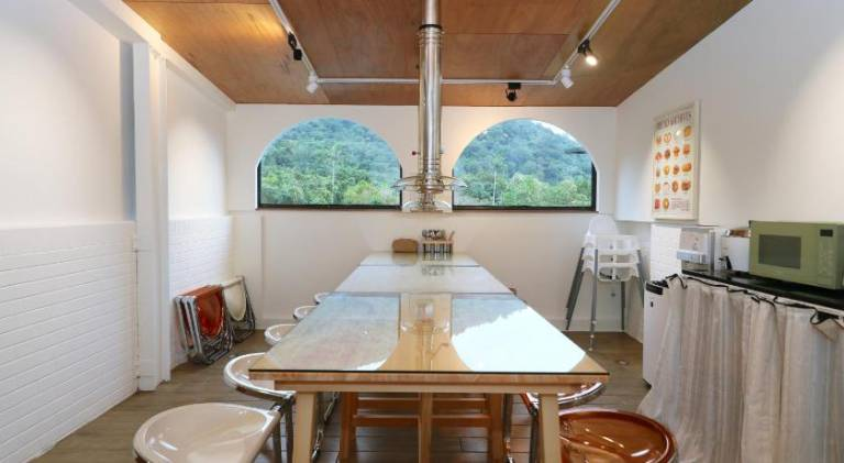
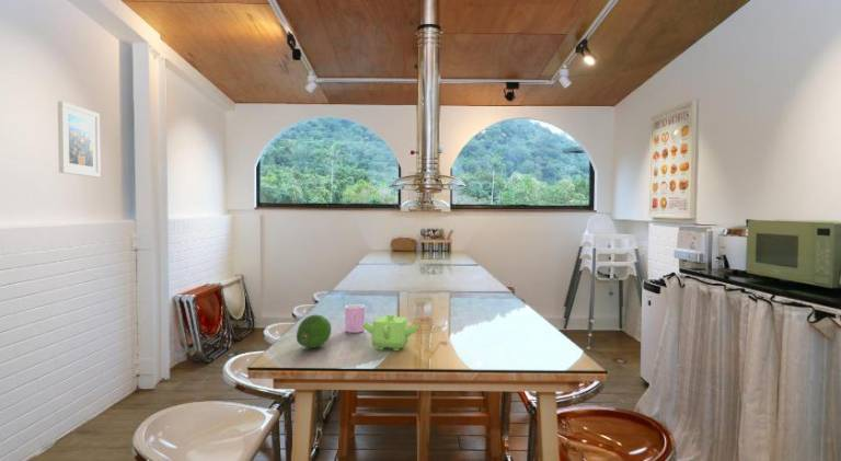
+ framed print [57,100,102,178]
+ fruit [296,313,333,349]
+ teapot [362,313,419,351]
+ cup [344,303,366,334]
